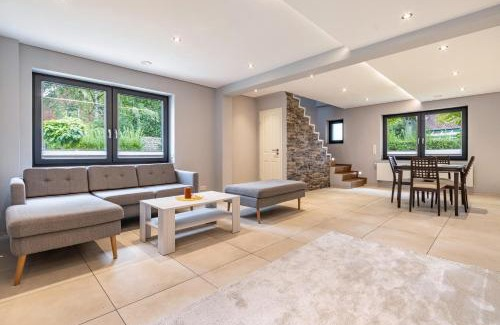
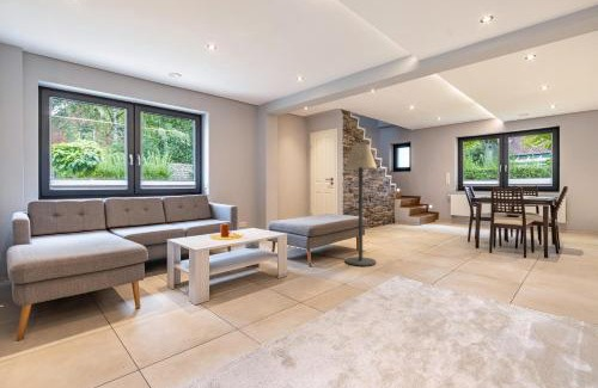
+ floor lamp [344,143,378,267]
